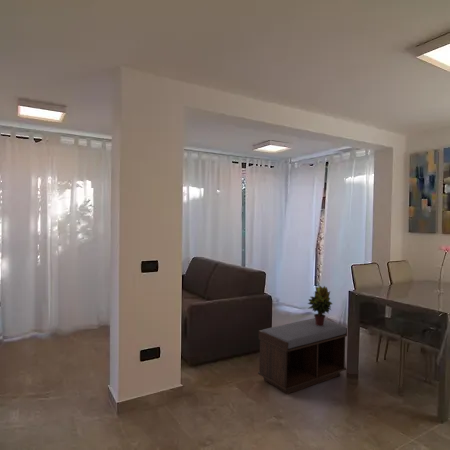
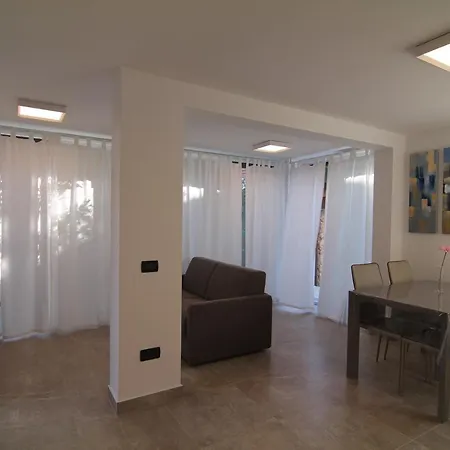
- bench [257,317,348,395]
- potted plant [307,285,333,326]
